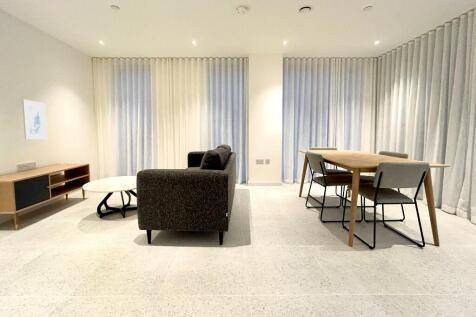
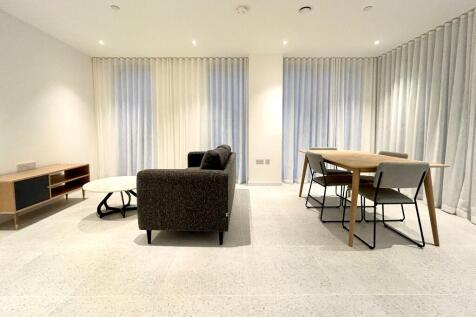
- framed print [21,98,48,140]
